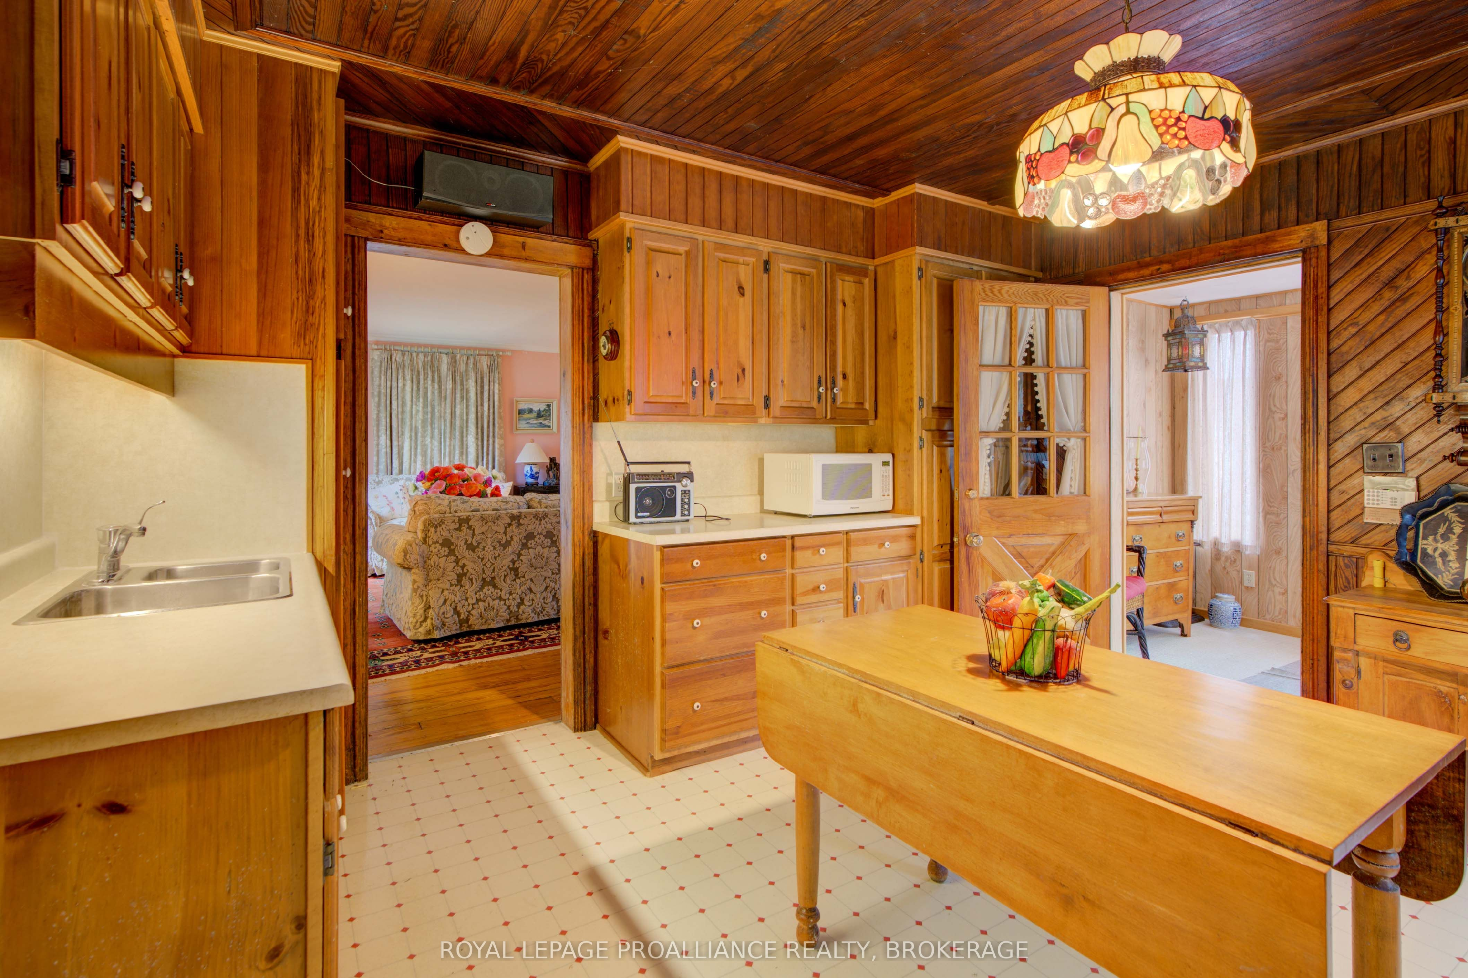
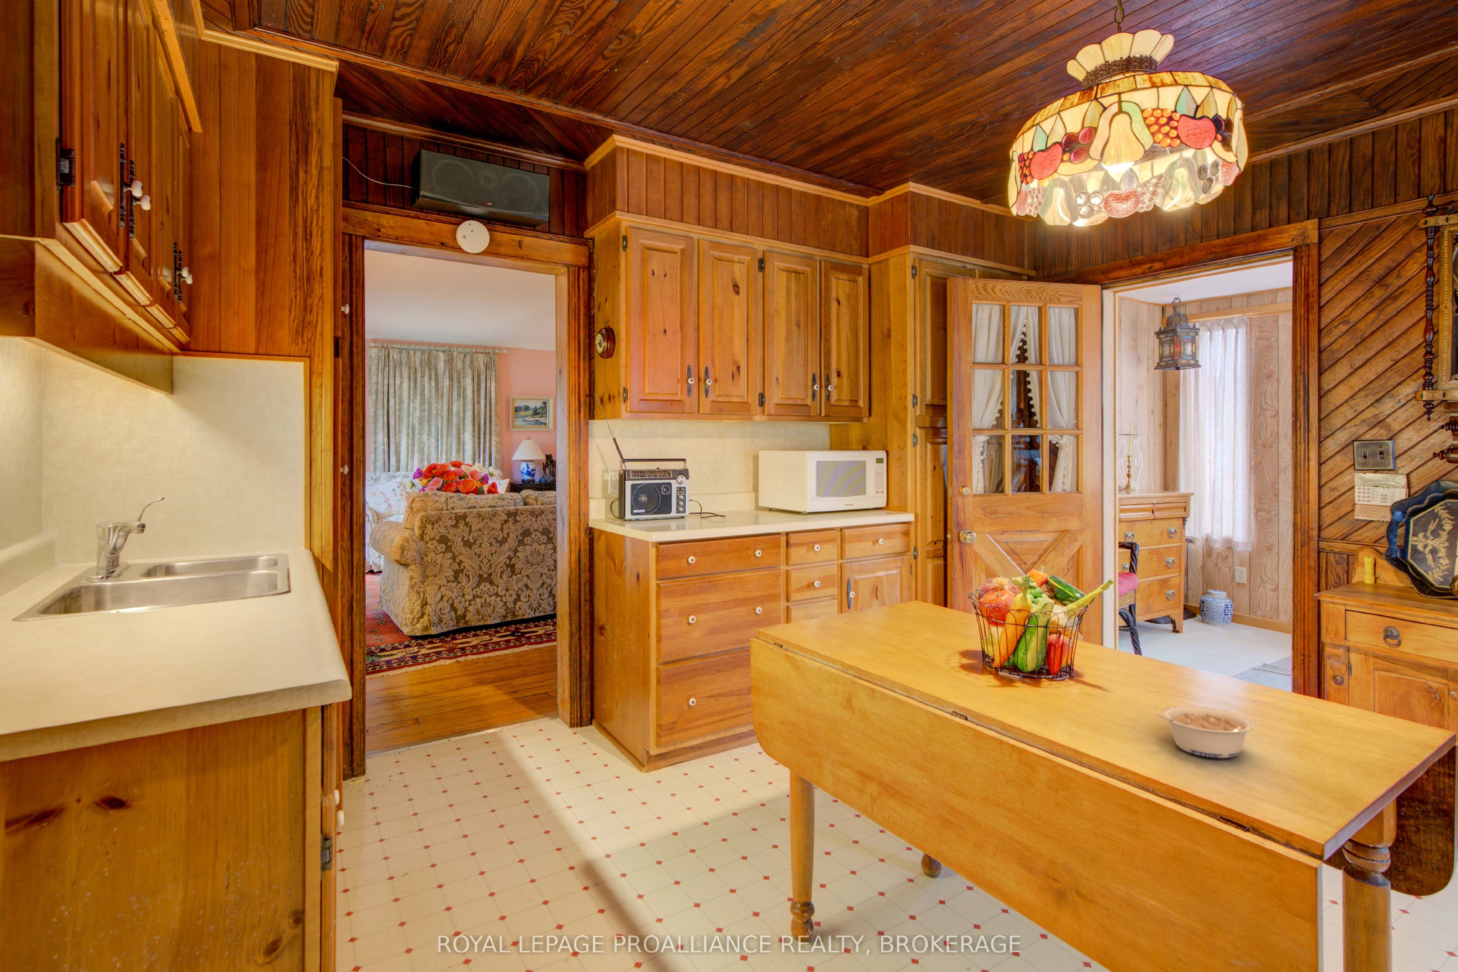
+ legume [1153,705,1255,758]
